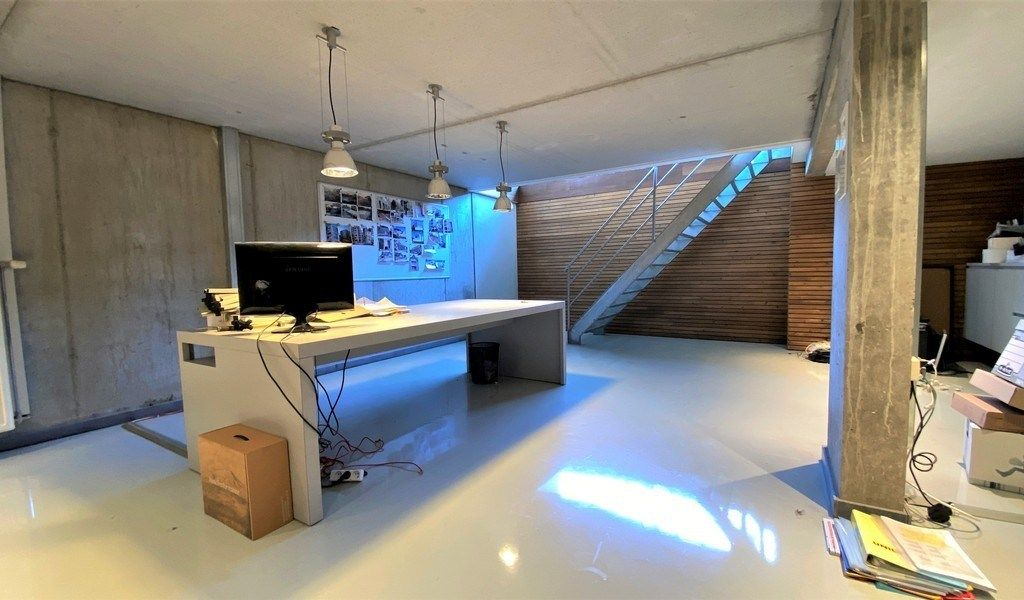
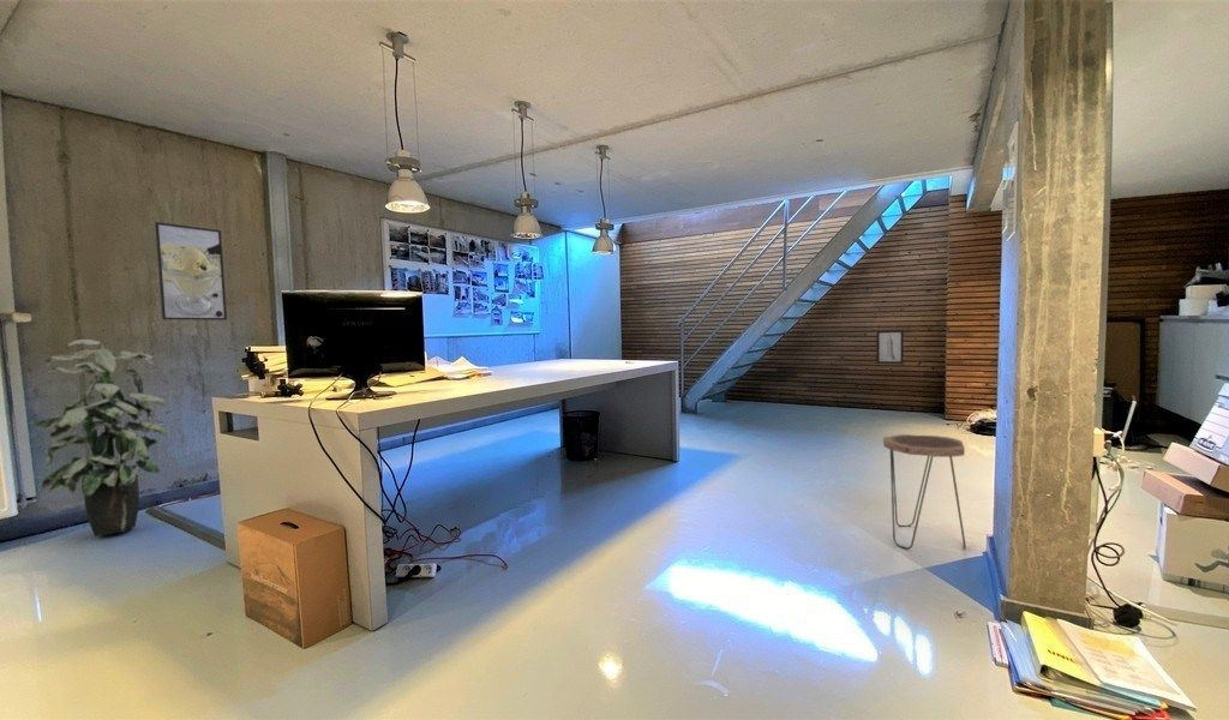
+ side table [882,433,967,551]
+ indoor plant [28,338,168,538]
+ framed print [154,221,228,322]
+ wall art [875,329,905,365]
